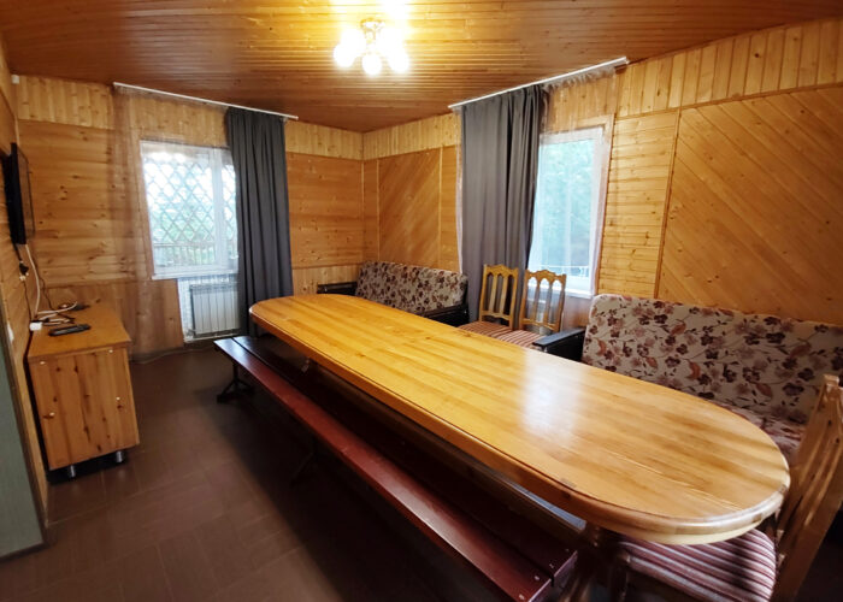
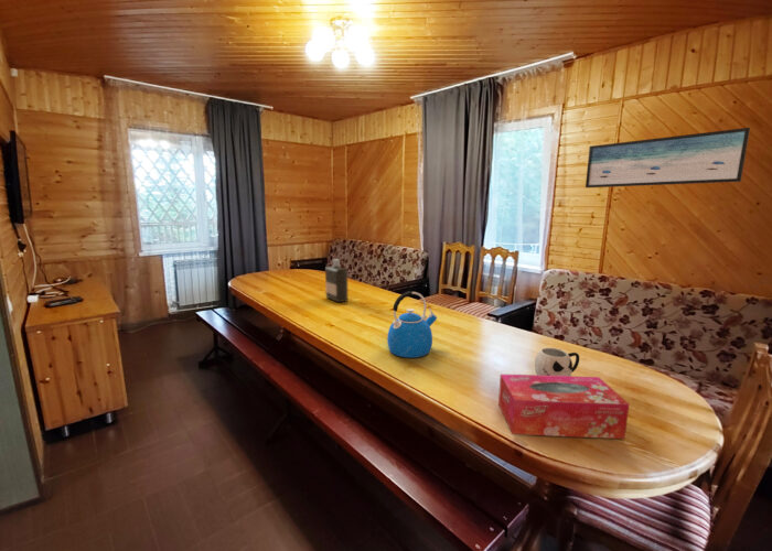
+ wall art [585,127,751,188]
+ kettle [386,290,438,359]
+ tissue box [497,372,631,440]
+ mug [534,347,580,376]
+ bottle [324,258,349,303]
